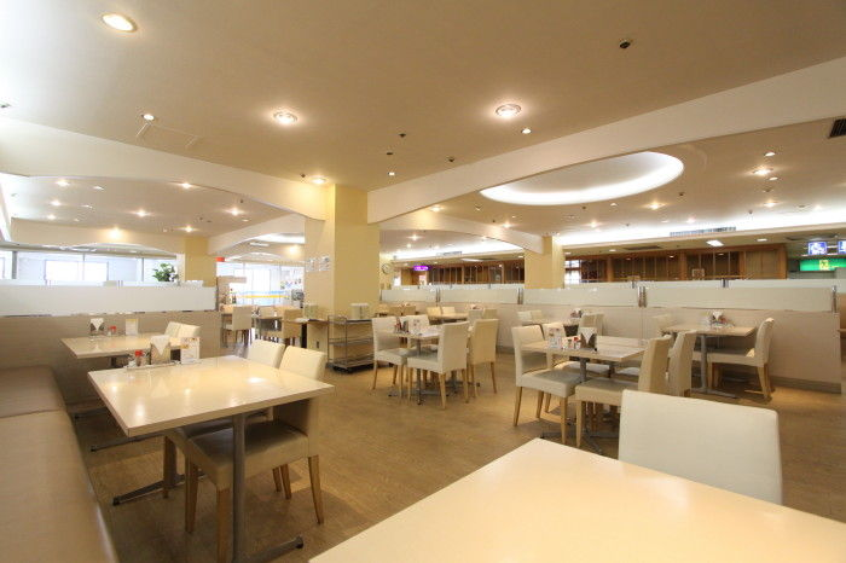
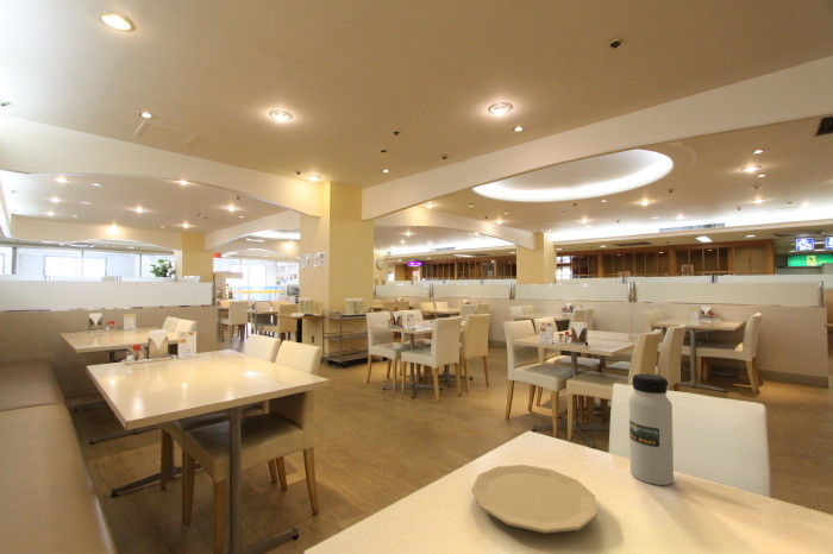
+ water bottle [628,372,675,486]
+ plate [470,464,599,534]
